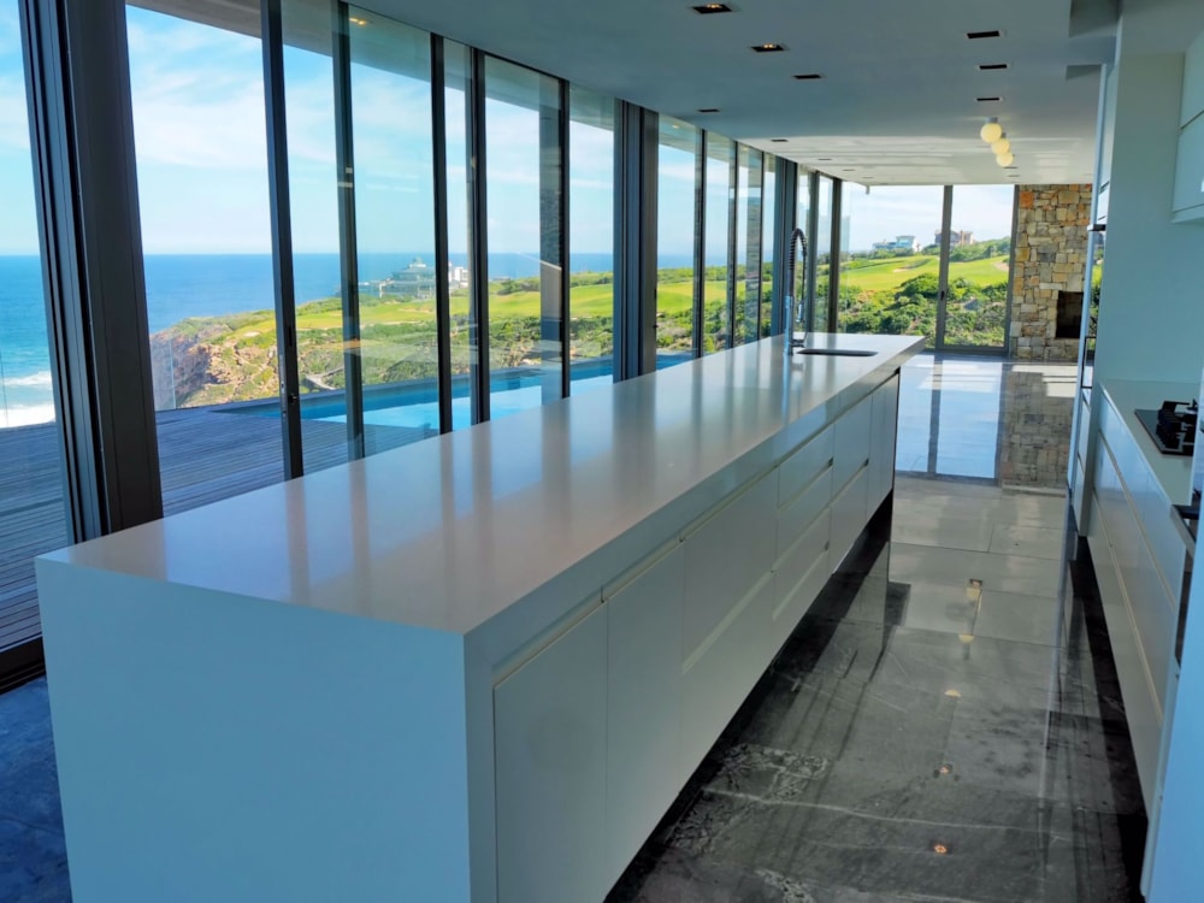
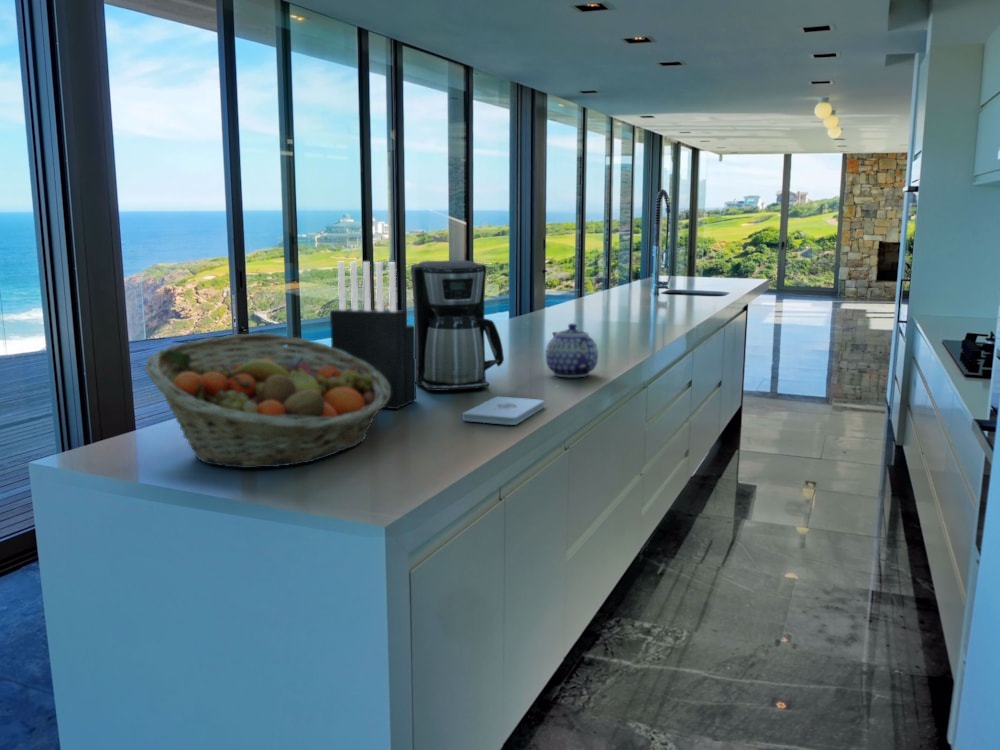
+ notepad [461,395,545,426]
+ coffee maker [410,260,505,392]
+ knife block [329,261,417,410]
+ fruit basket [144,332,391,469]
+ teapot [544,322,599,378]
